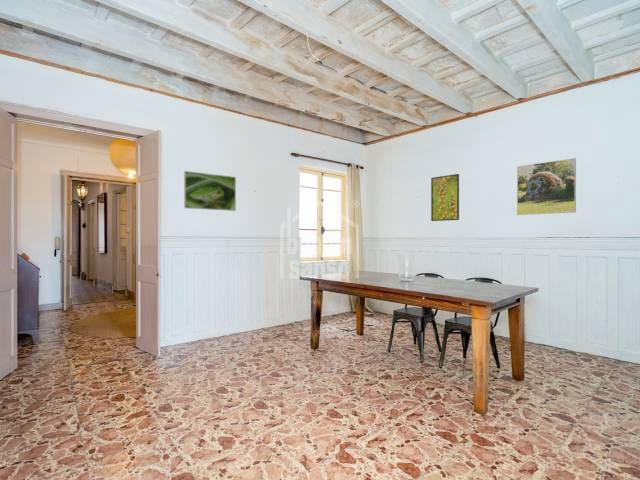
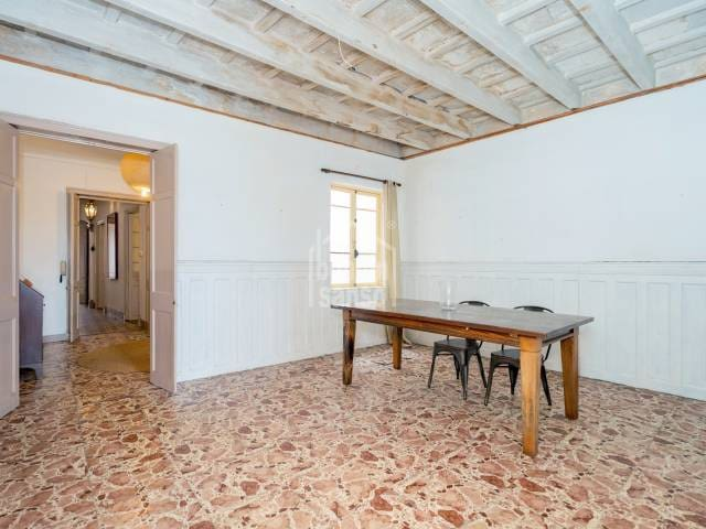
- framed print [516,157,577,216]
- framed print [430,173,460,222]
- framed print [183,170,237,212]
